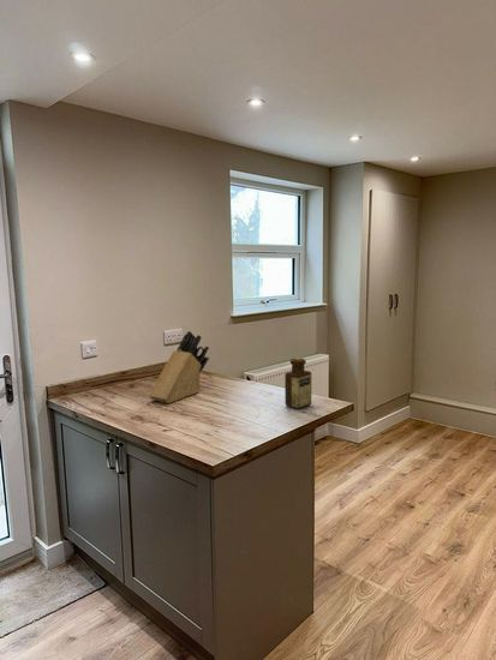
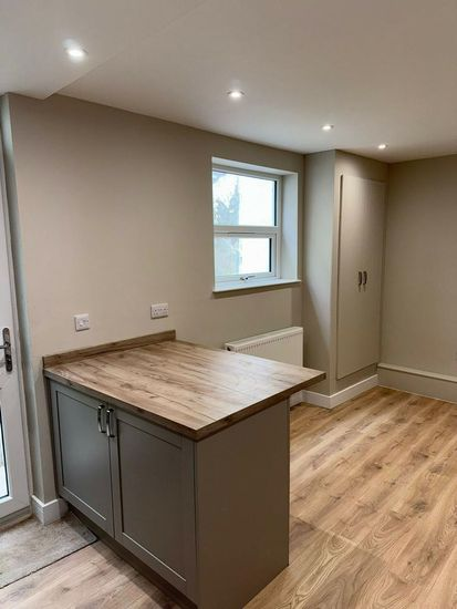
- bottle [283,356,312,410]
- knife block [148,330,210,404]
